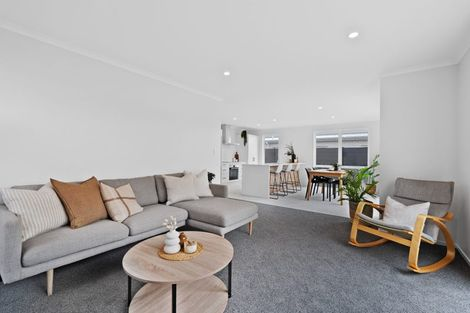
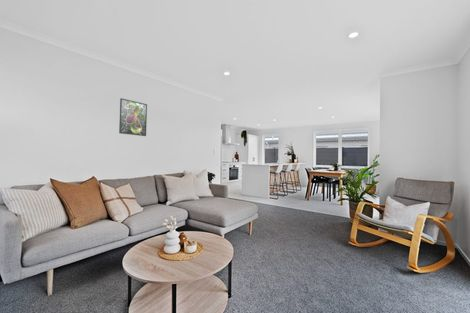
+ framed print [118,97,148,137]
